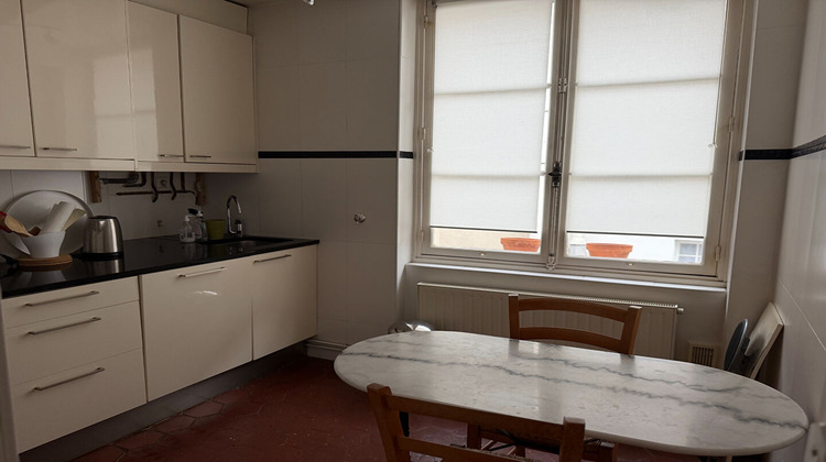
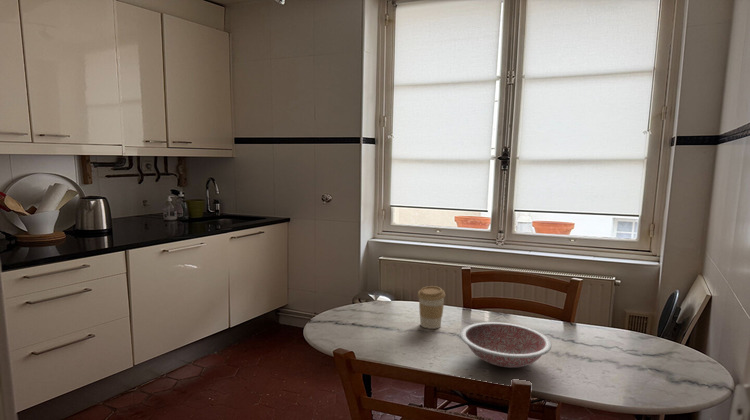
+ coffee cup [417,285,446,330]
+ bowl [459,321,553,369]
